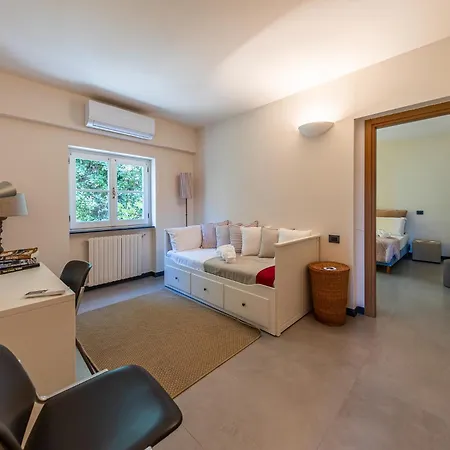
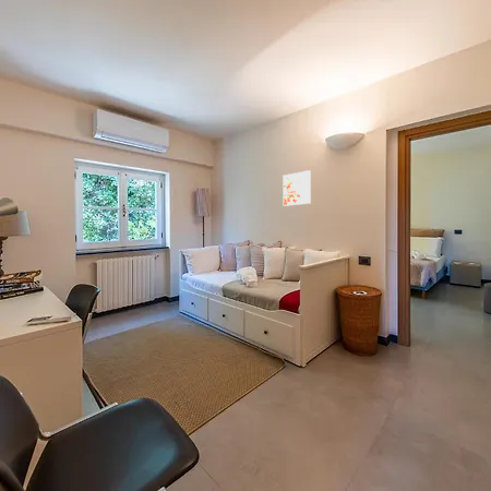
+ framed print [282,169,312,207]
